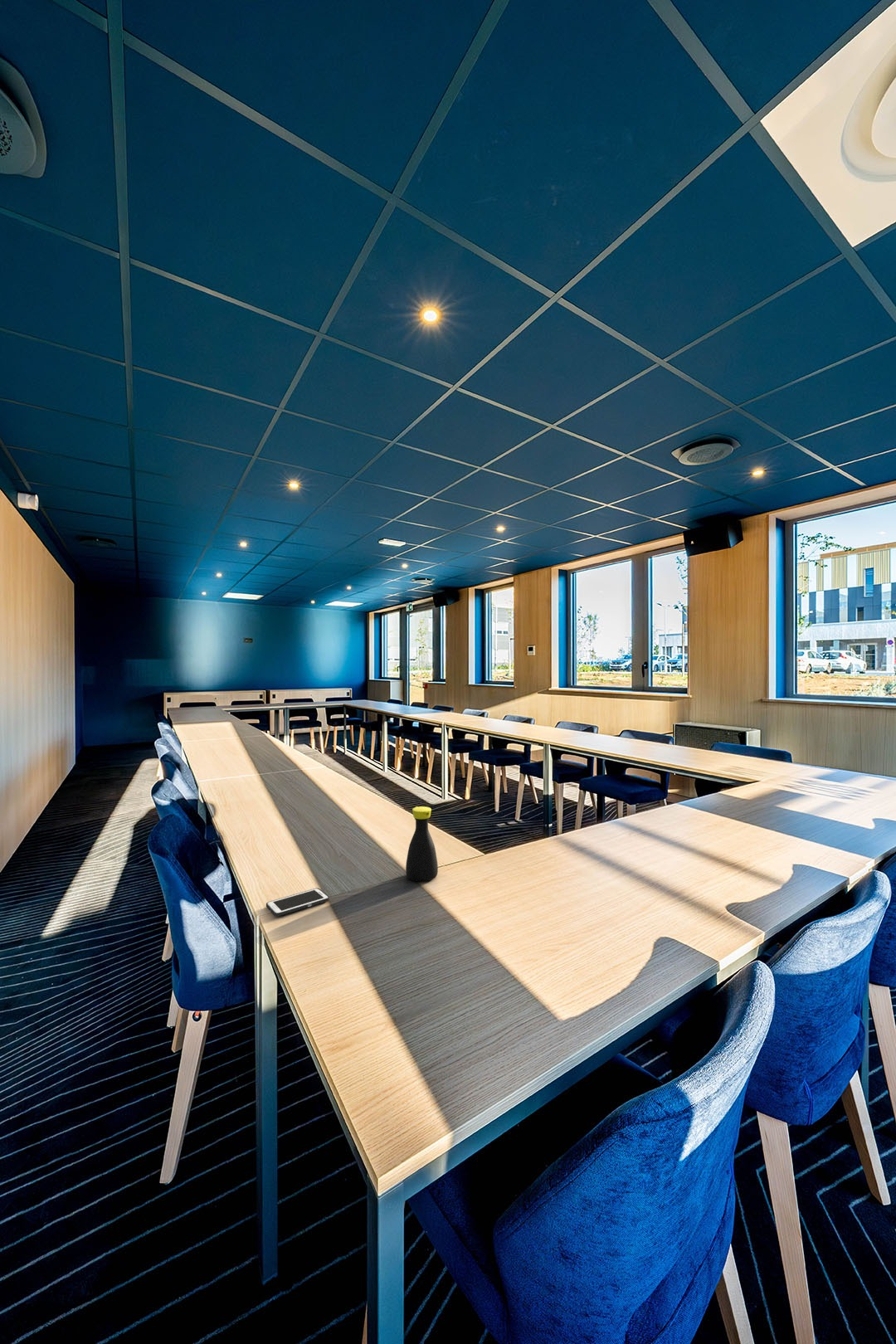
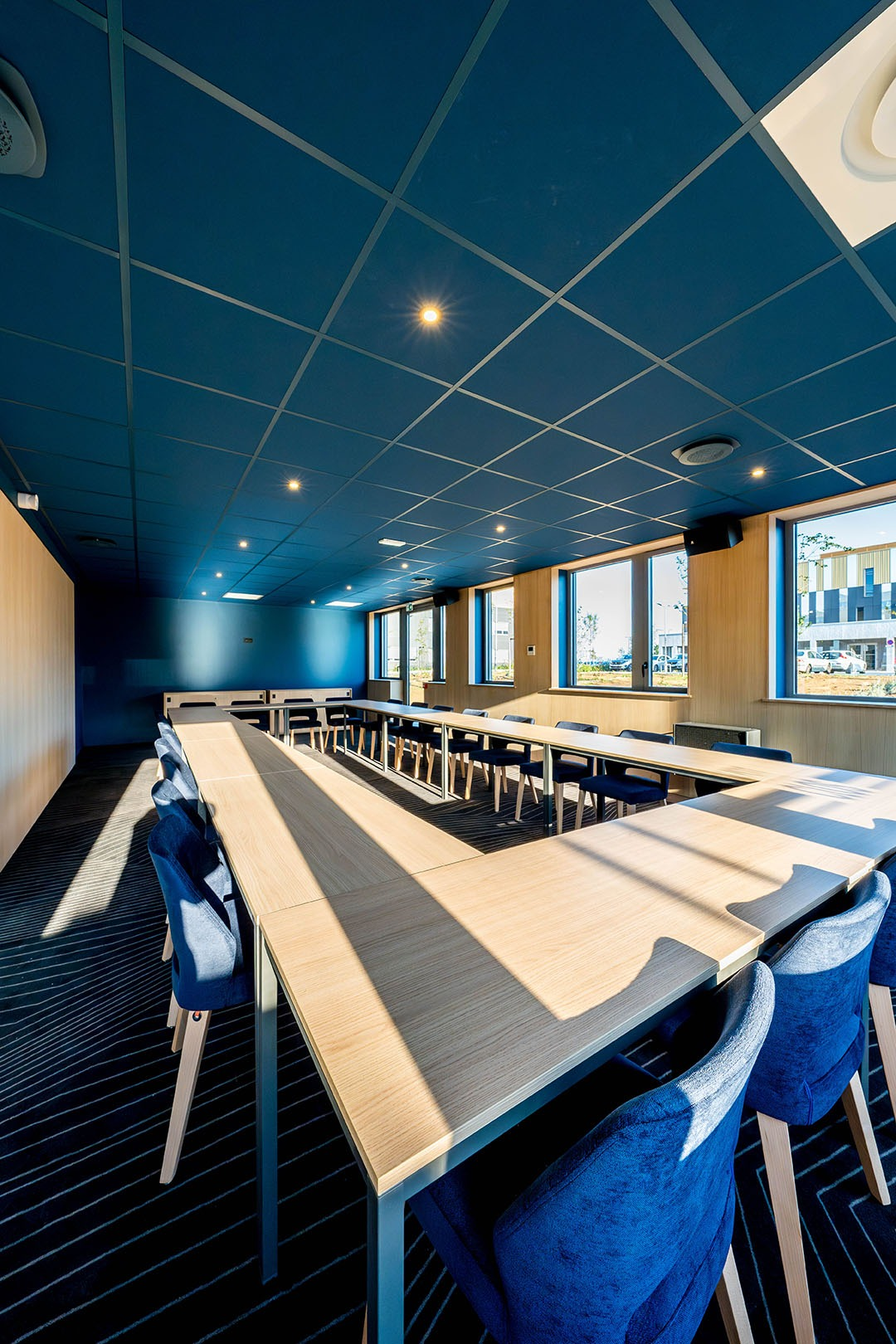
- cell phone [265,888,330,918]
- bottle [405,806,439,882]
